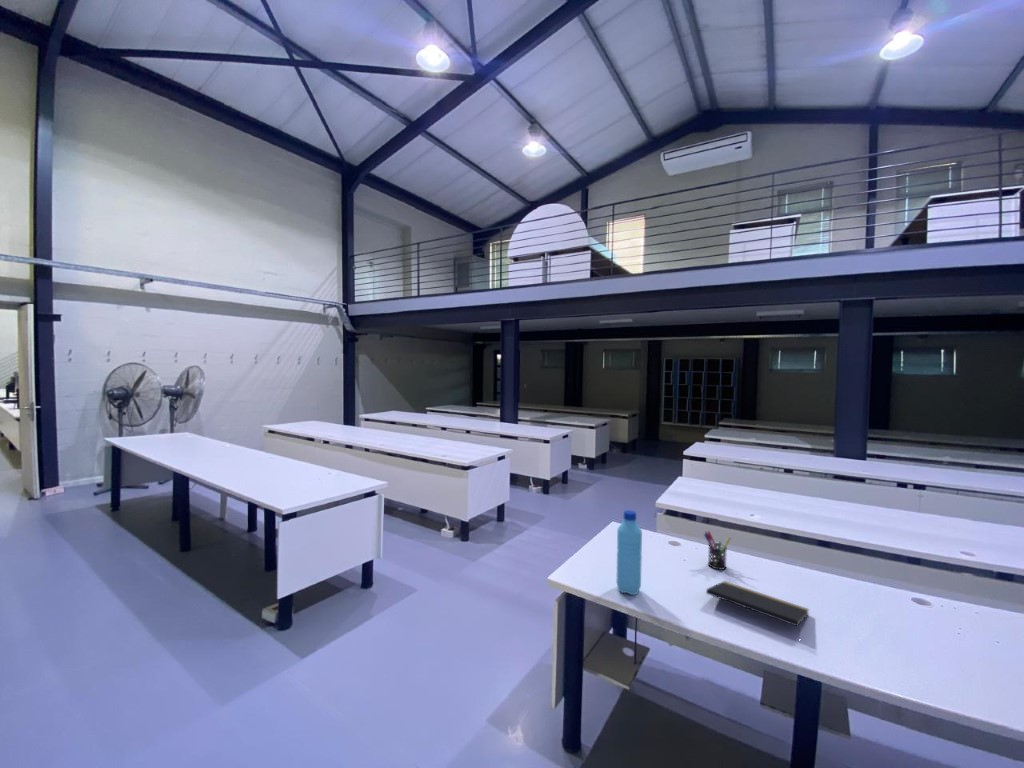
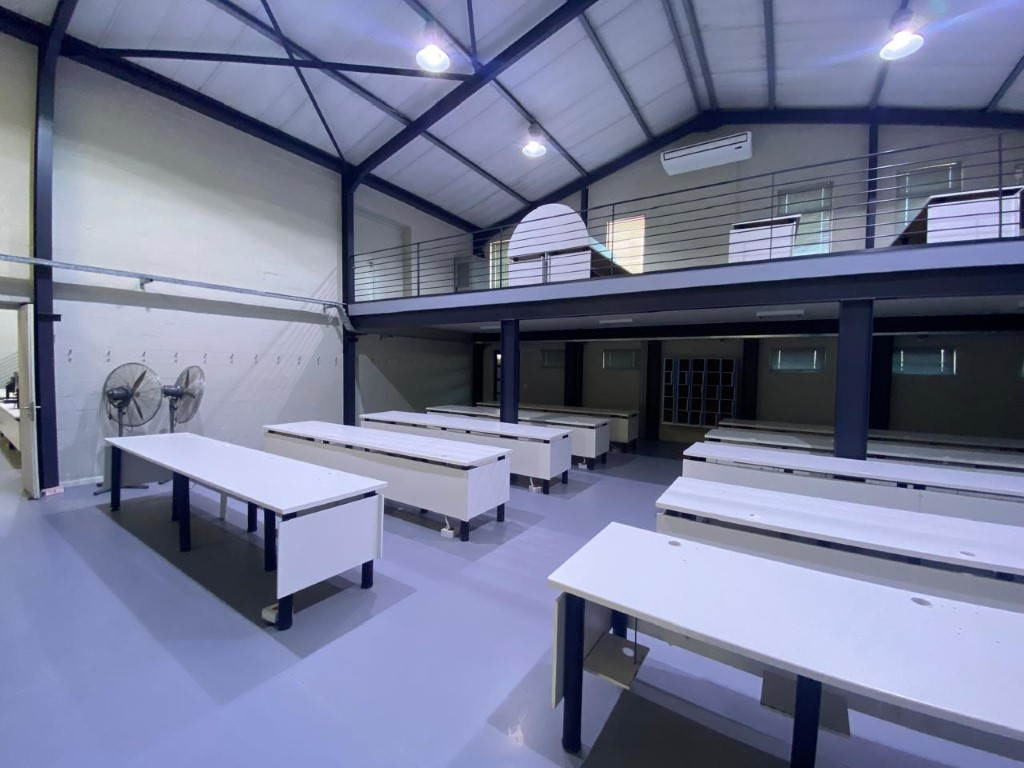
- pen holder [703,530,732,571]
- notepad [705,580,810,638]
- water bottle [615,509,643,596]
